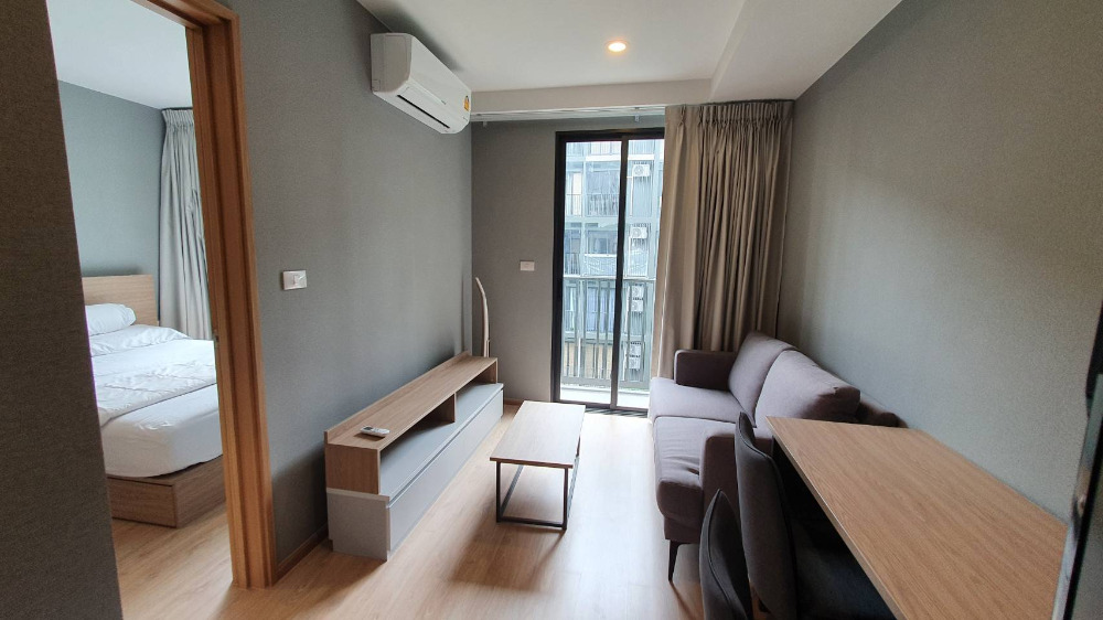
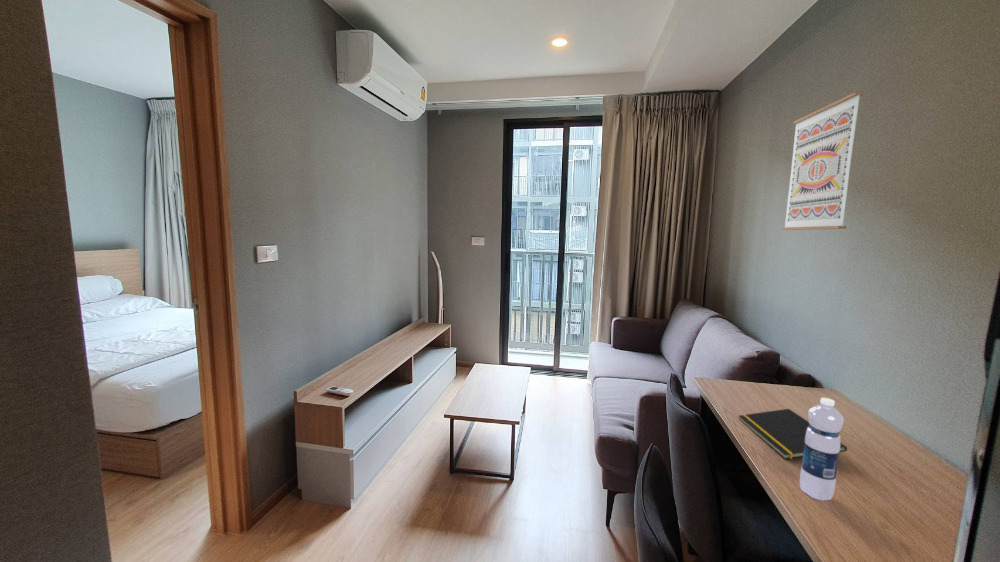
+ notepad [738,408,848,460]
+ wall art [781,91,865,231]
+ water bottle [799,397,845,501]
